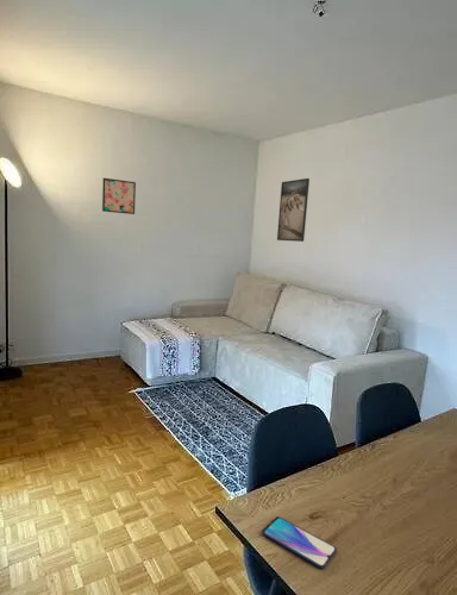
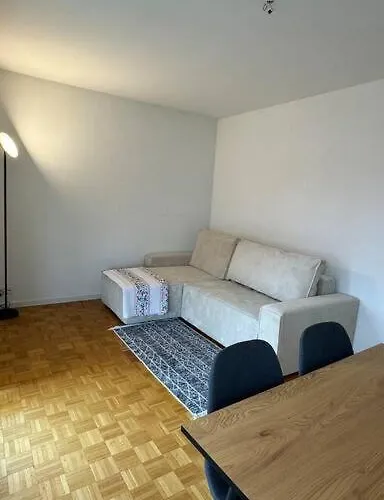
- wall art [101,177,137,215]
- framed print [276,177,311,243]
- smartphone [261,515,338,570]
